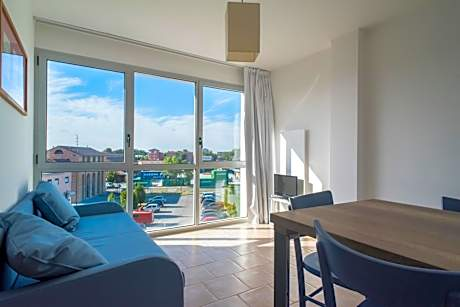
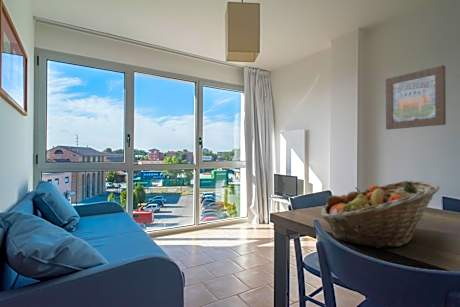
+ fruit basket [320,180,441,249]
+ wall art [385,64,447,130]
